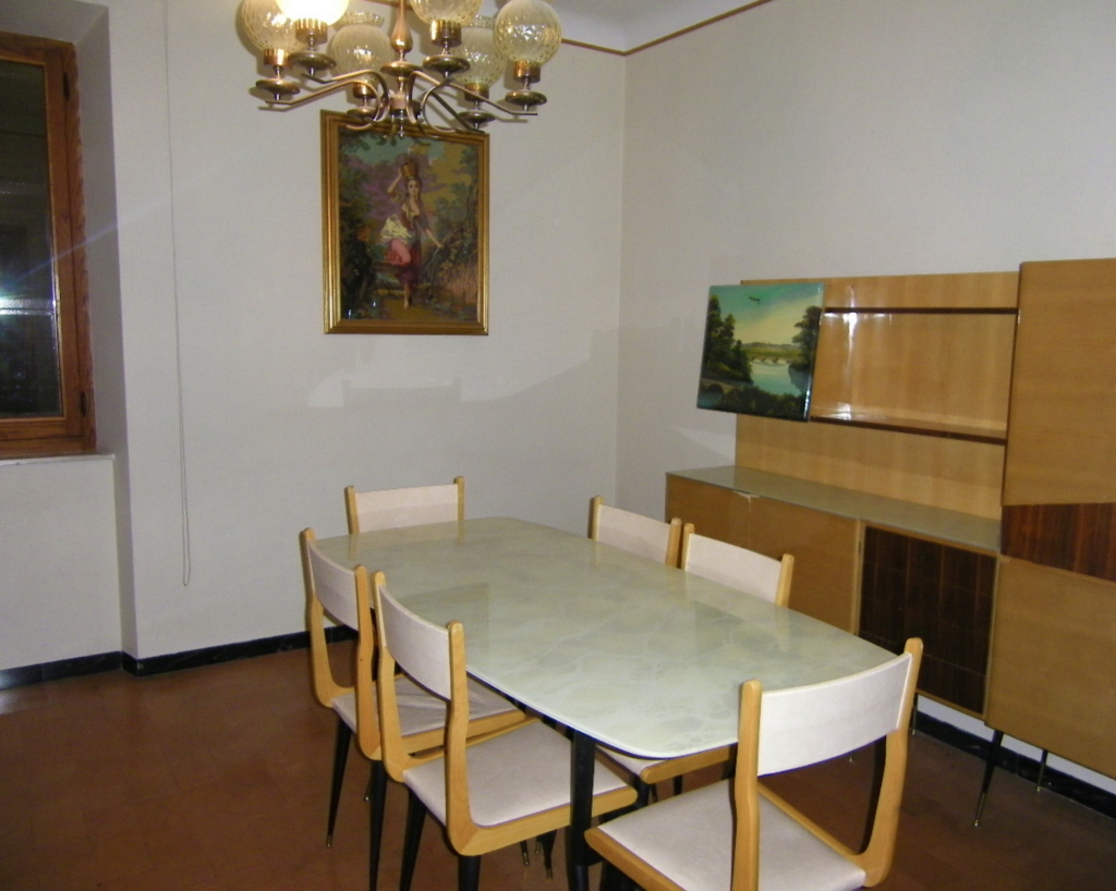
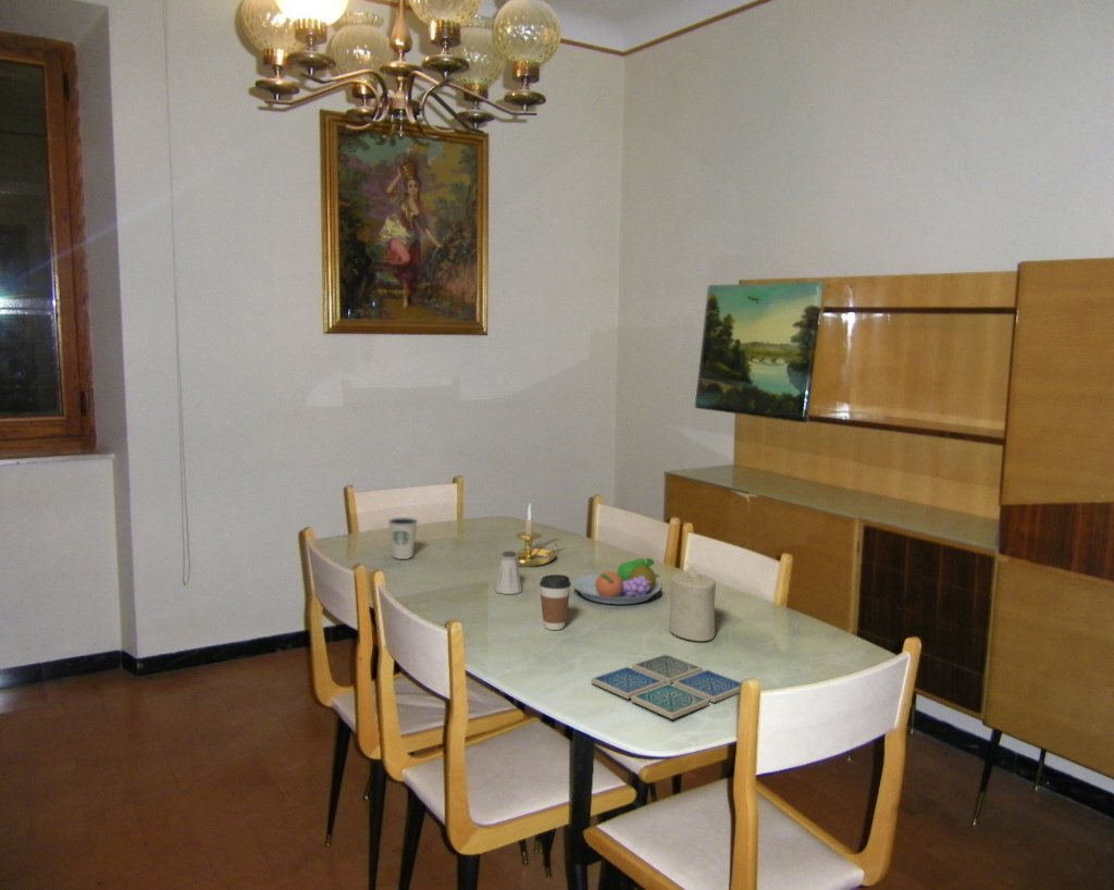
+ dixie cup [387,516,419,560]
+ candle [668,566,717,642]
+ drink coaster [590,653,742,720]
+ fruit bowl [571,557,663,605]
+ coffee cup [539,573,572,631]
+ saltshaker [494,551,523,595]
+ candle holder [500,503,562,568]
